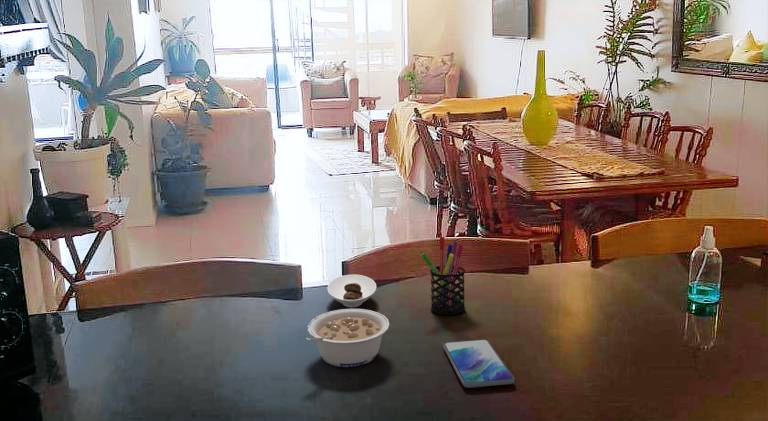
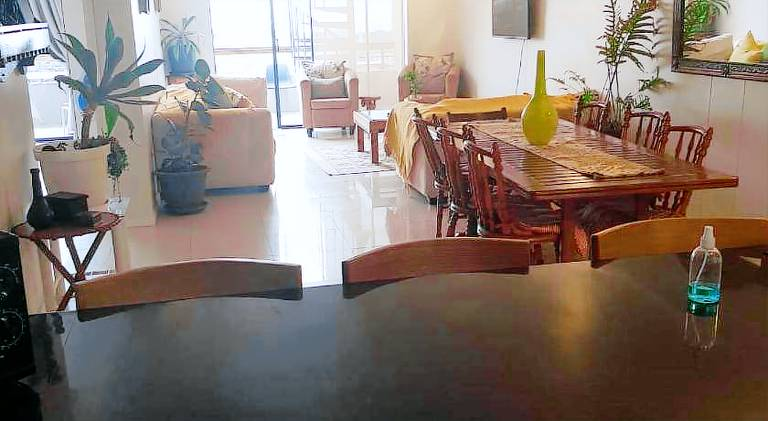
- smartphone [442,338,516,389]
- legume [305,308,390,368]
- saucer [326,274,377,308]
- pen holder [420,236,466,316]
